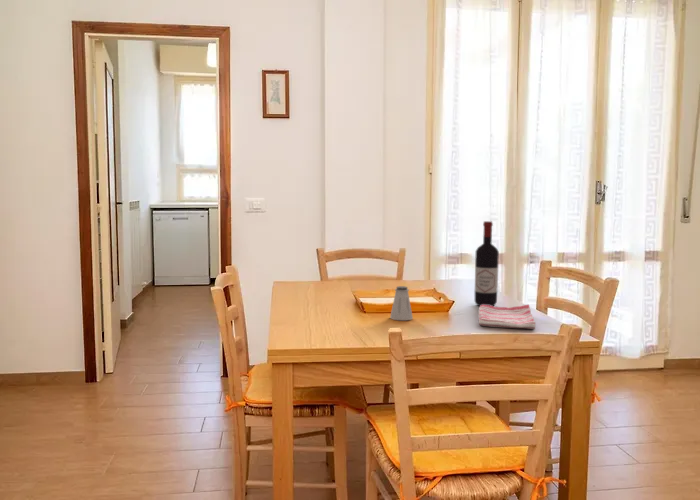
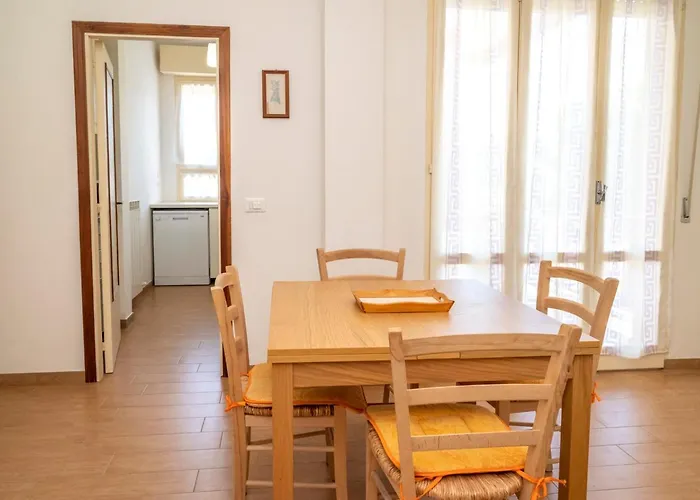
- wine bottle [474,220,500,307]
- dish towel [478,304,536,330]
- saltshaker [389,285,414,321]
